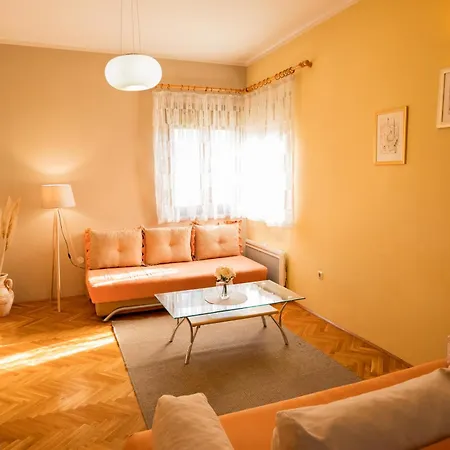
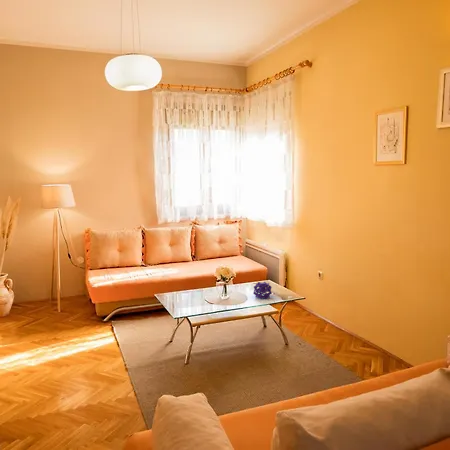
+ decorative ball [252,281,273,300]
